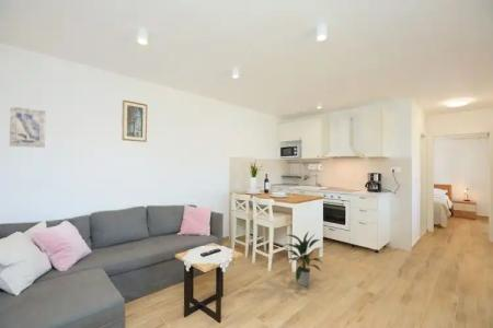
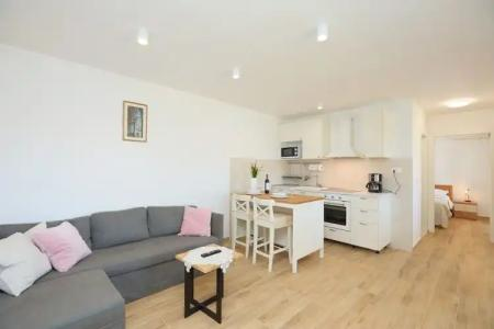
- wall art [9,105,46,149]
- indoor plant [283,230,324,288]
